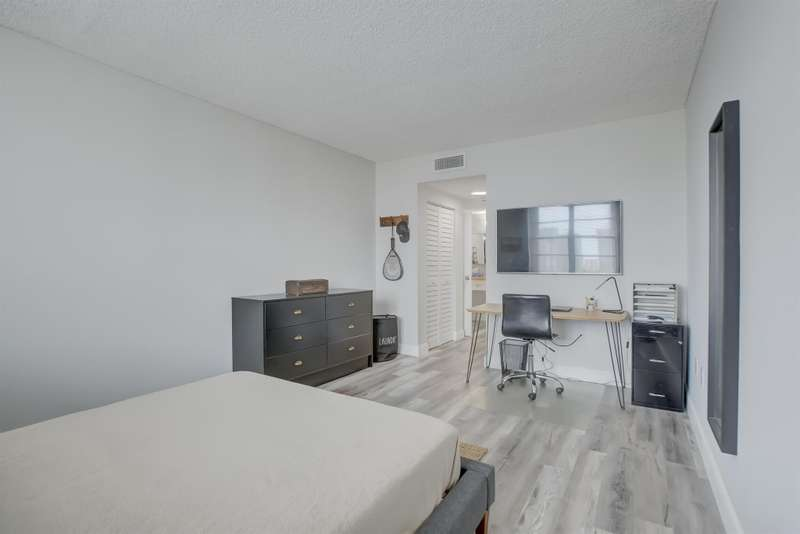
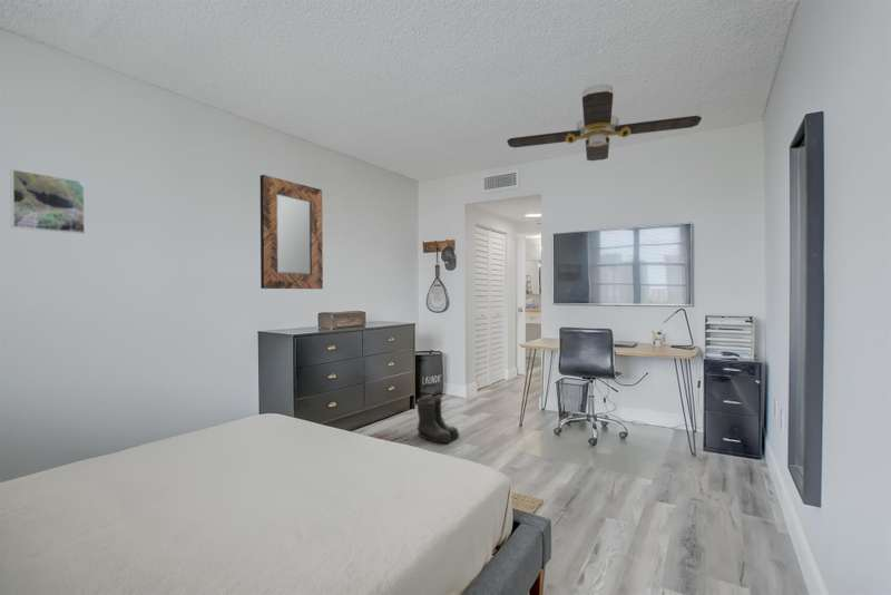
+ ceiling fan [506,84,703,162]
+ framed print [9,168,86,235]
+ boots [415,396,461,445]
+ home mirror [260,174,324,290]
